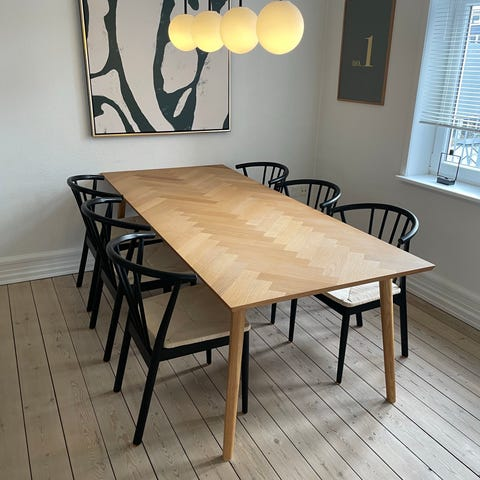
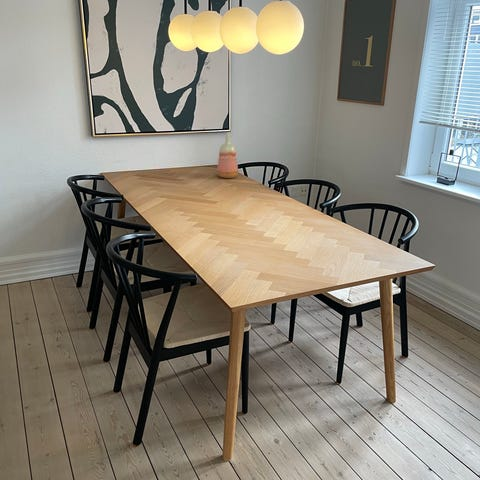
+ vase [216,132,239,179]
